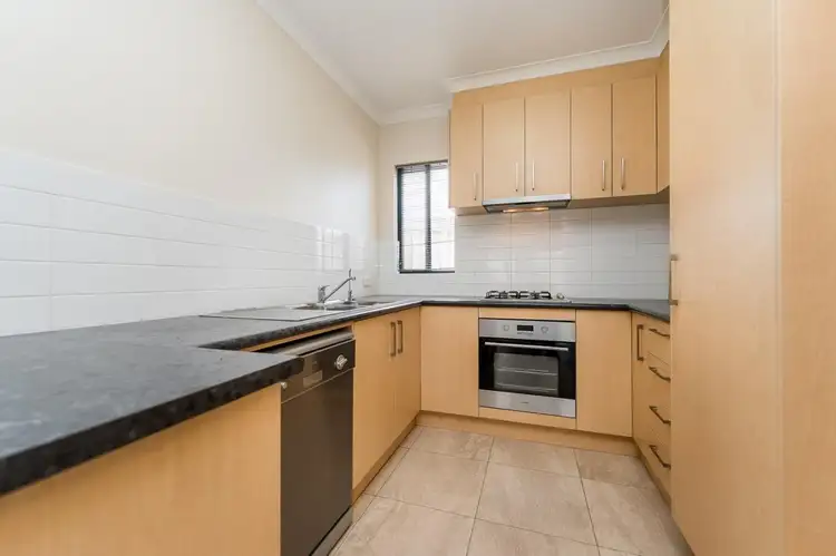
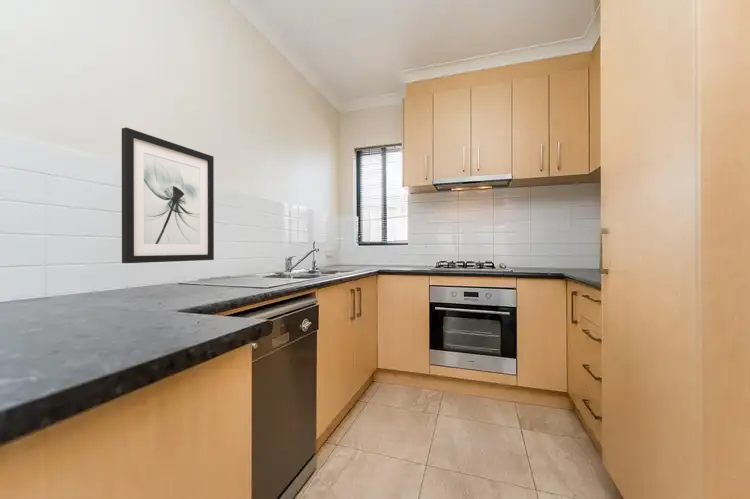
+ wall art [121,126,215,264]
